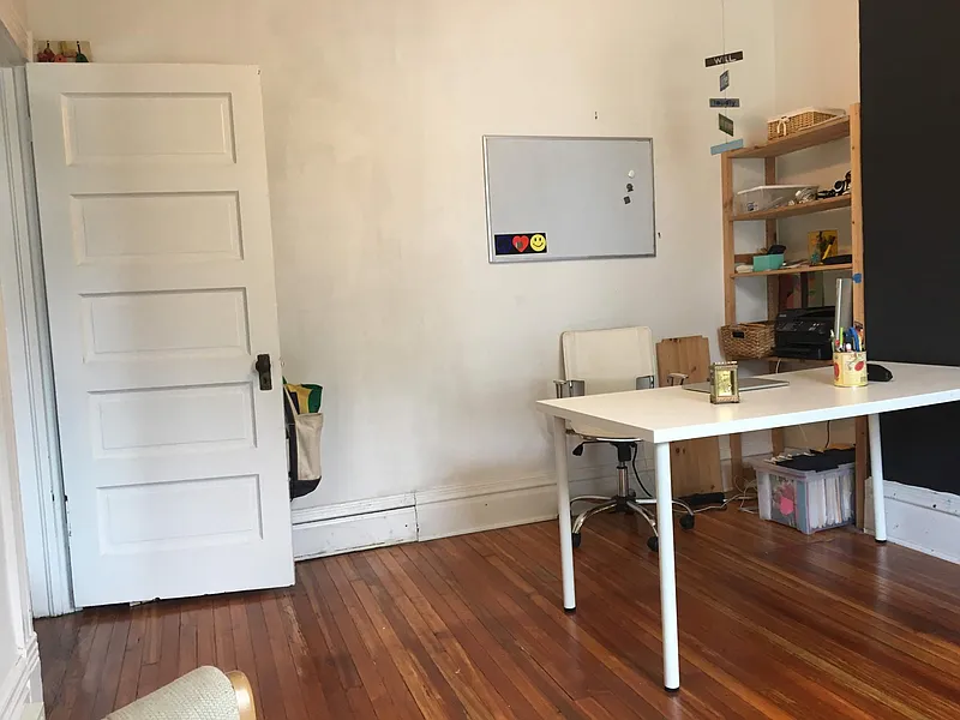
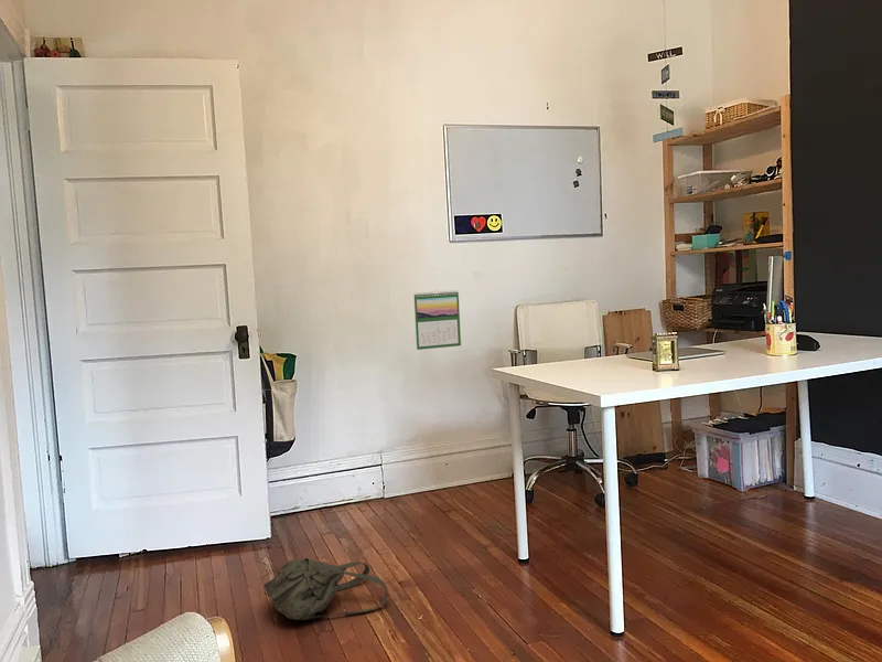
+ calendar [413,289,462,351]
+ backpack [256,557,389,621]
